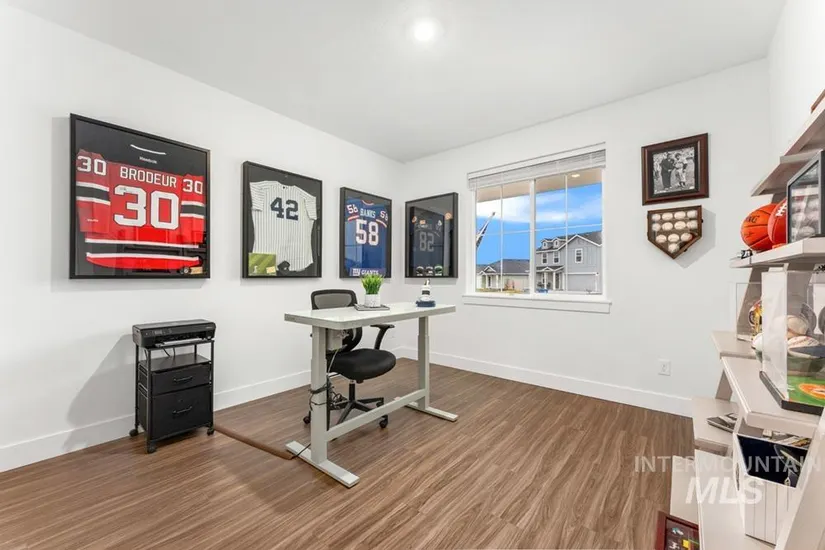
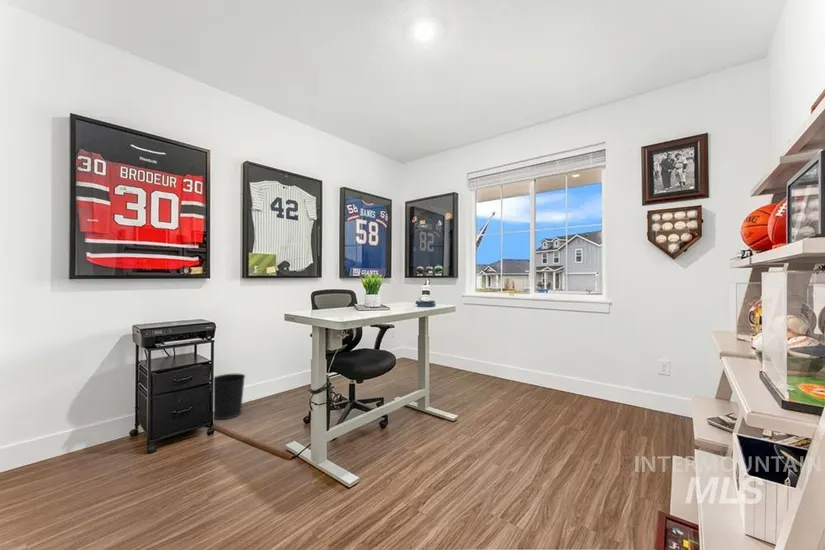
+ wastebasket [213,373,246,420]
